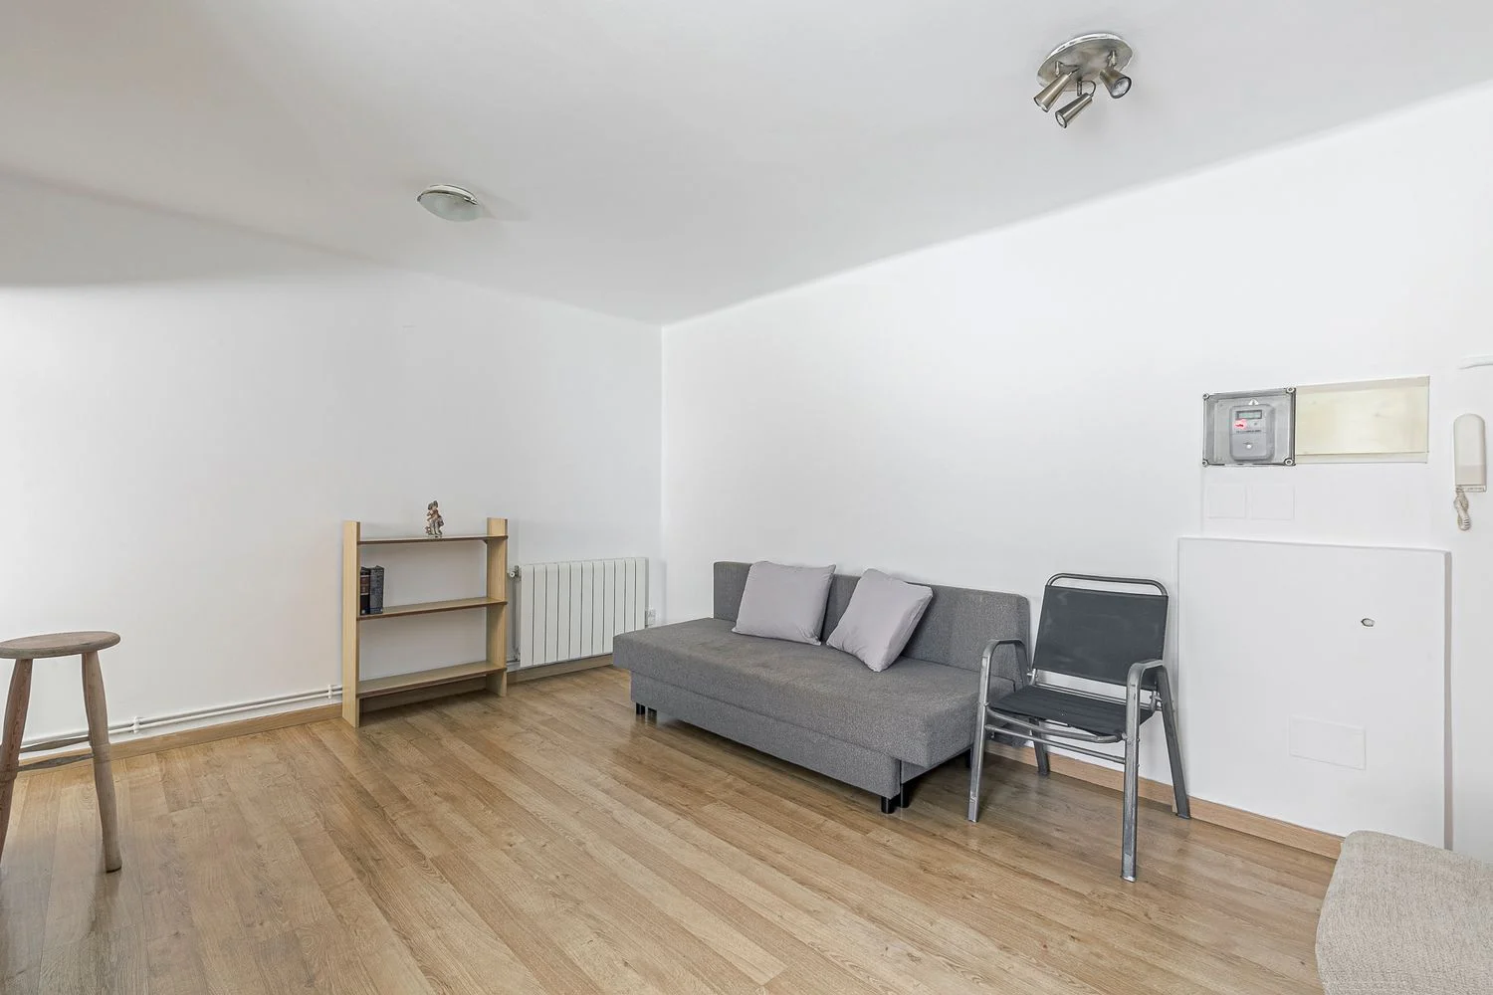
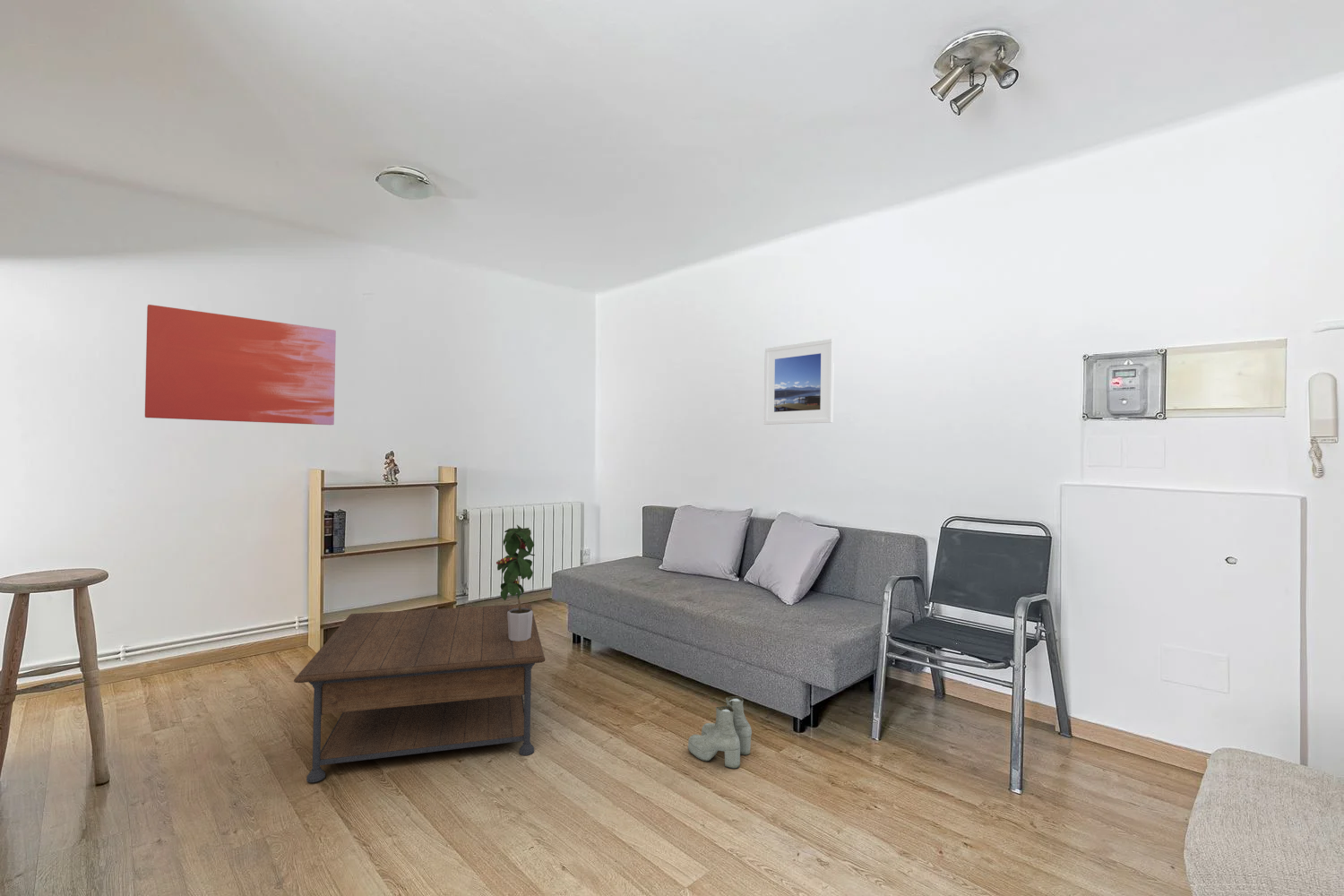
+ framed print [763,338,835,426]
+ boots [687,695,753,769]
+ coffee table [293,603,546,783]
+ potted plant [495,524,536,642]
+ wall art [144,304,337,426]
